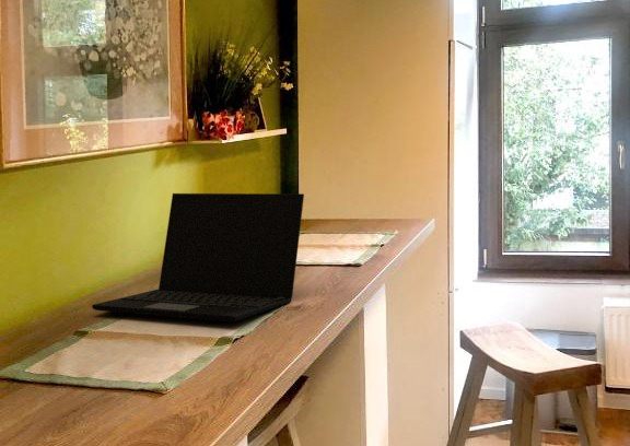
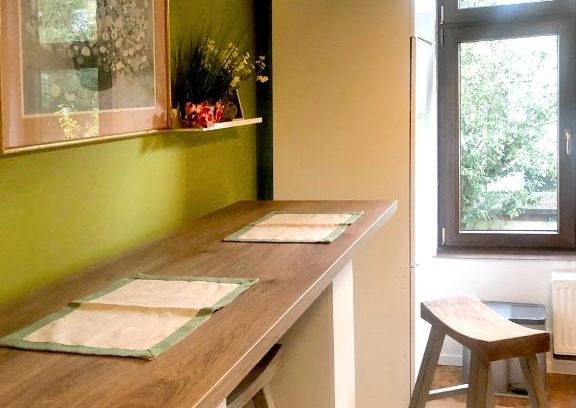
- laptop [91,192,305,324]
